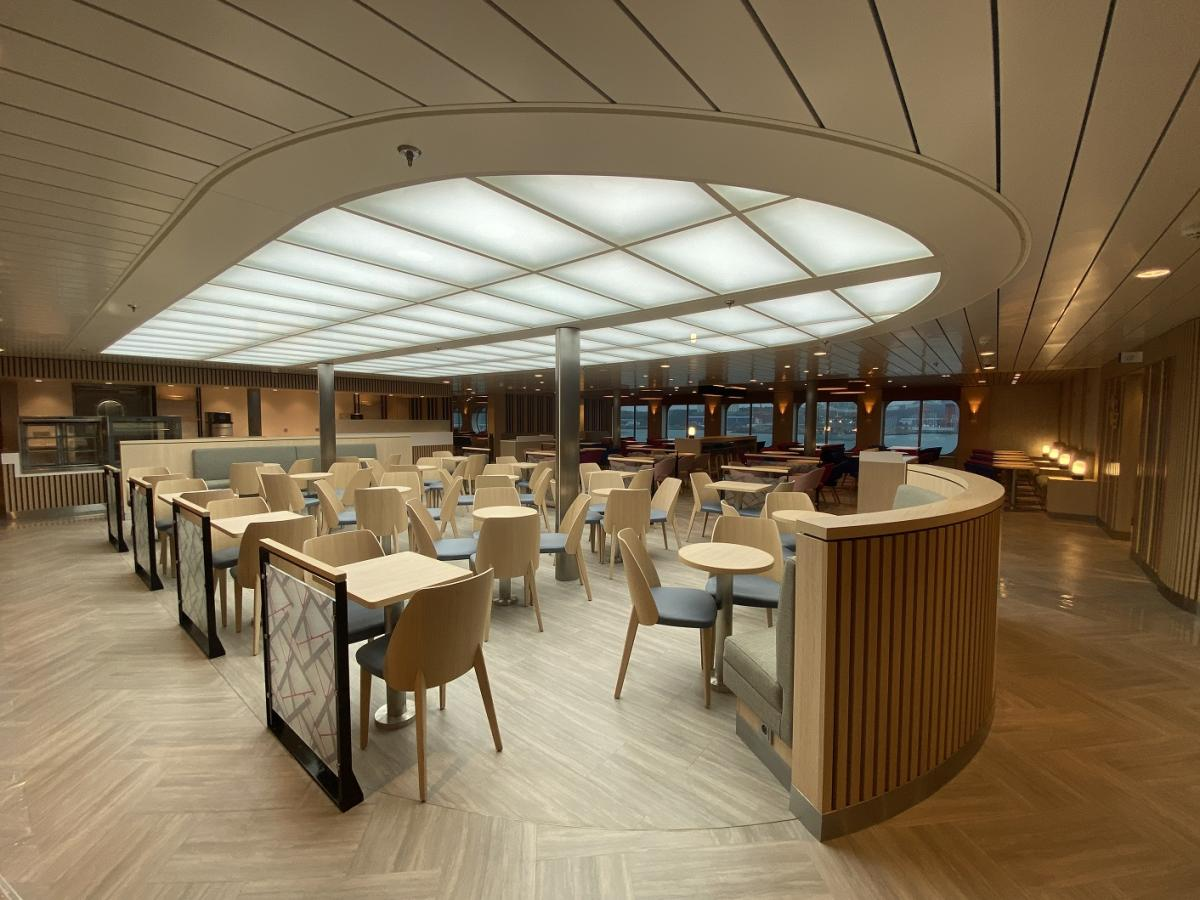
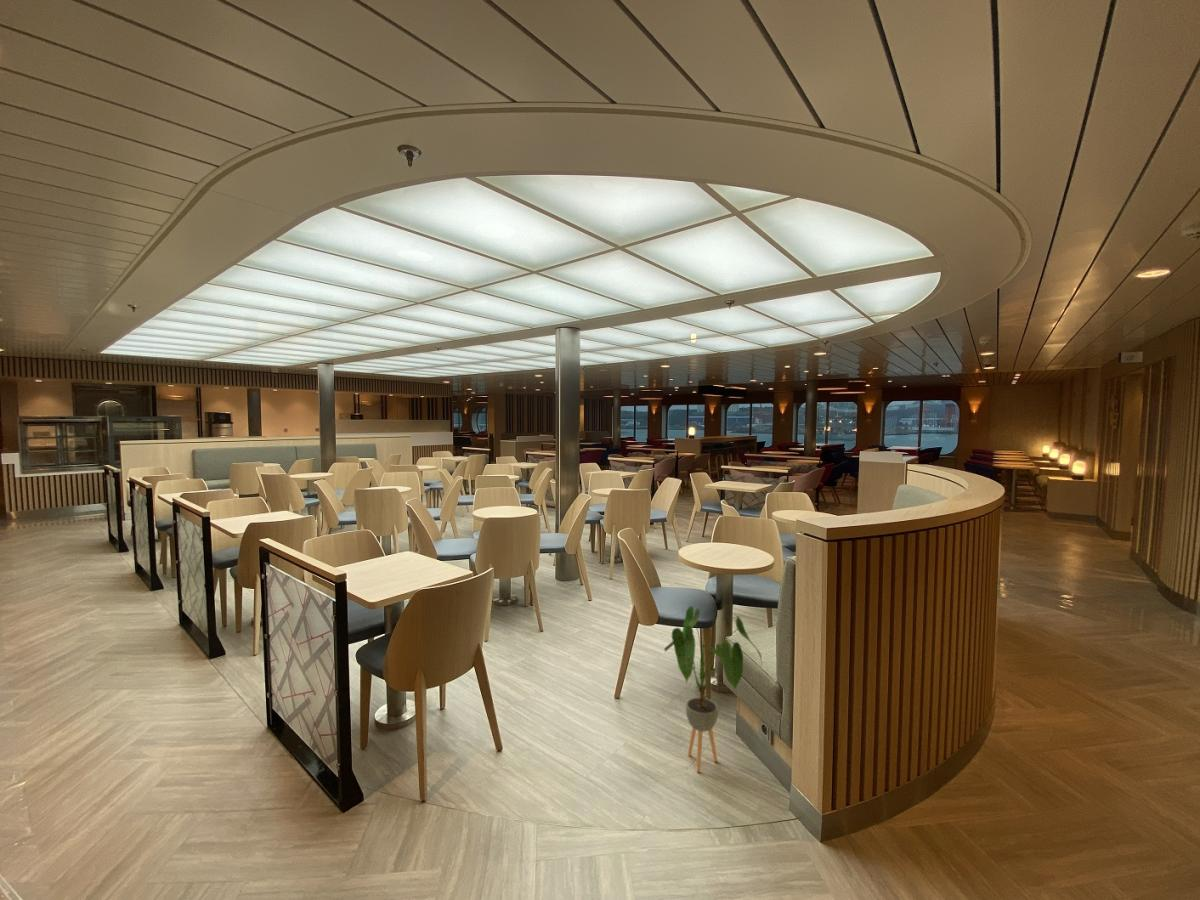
+ house plant [663,605,763,773]
